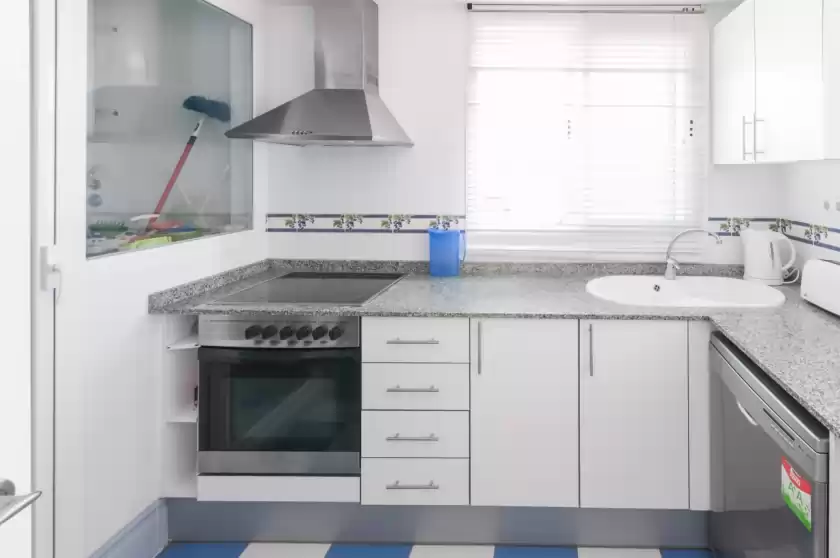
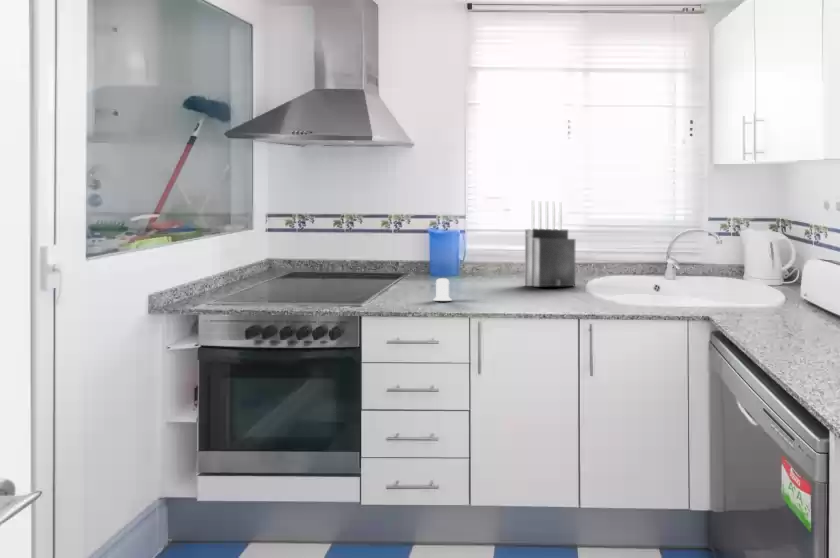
+ knife block [524,199,576,287]
+ salt shaker [433,277,452,302]
